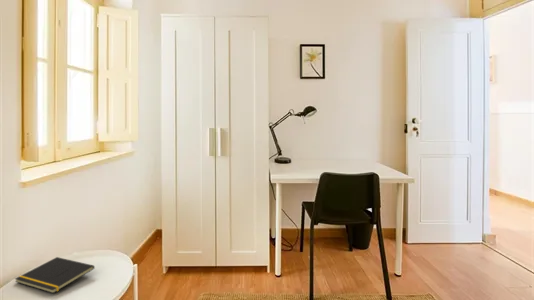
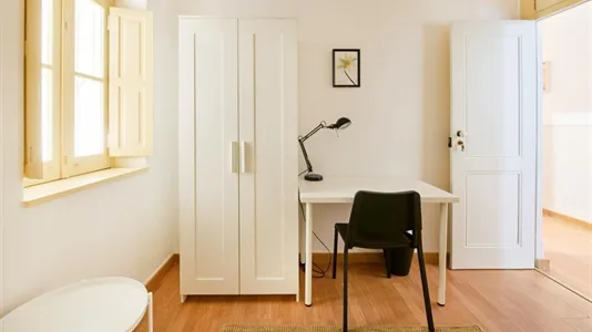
- notepad [14,256,96,294]
